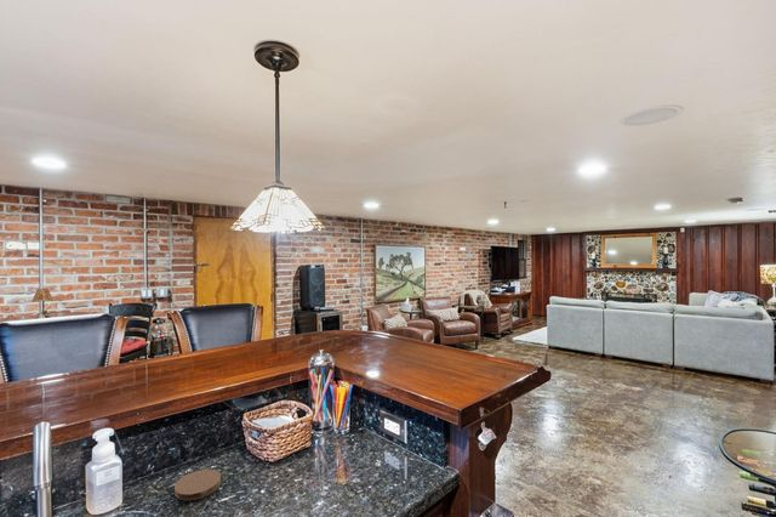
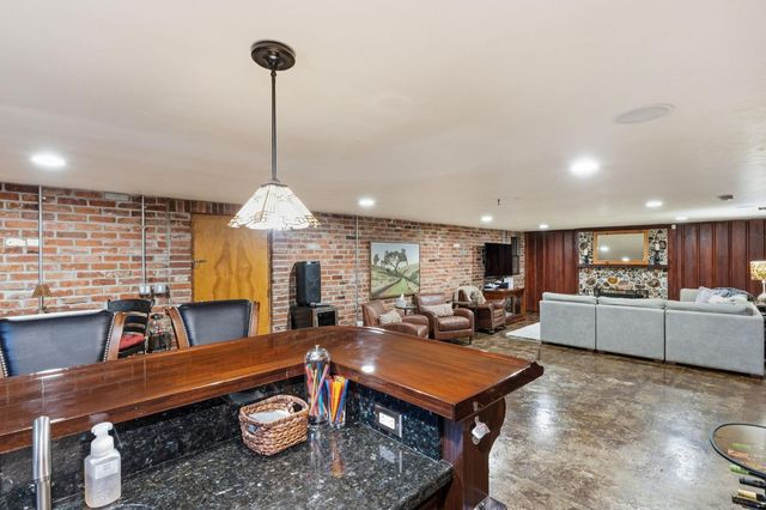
- coaster [173,468,222,501]
